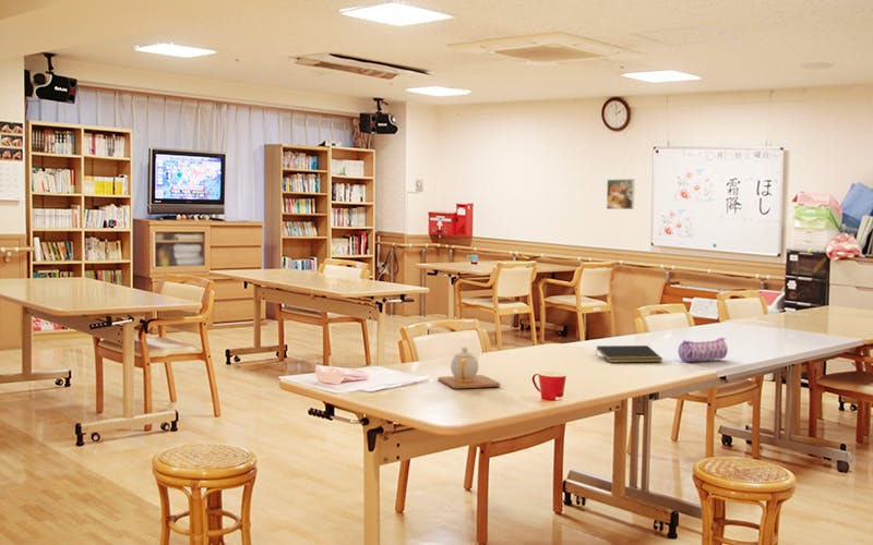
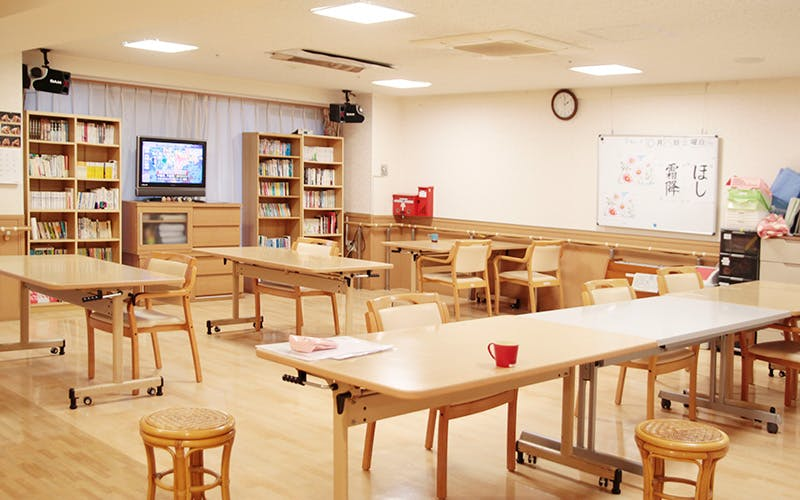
- teapot [438,346,501,389]
- notepad [595,344,663,364]
- pencil case [678,337,729,363]
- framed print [606,178,636,210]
